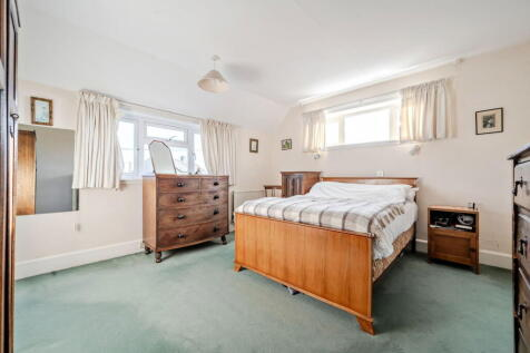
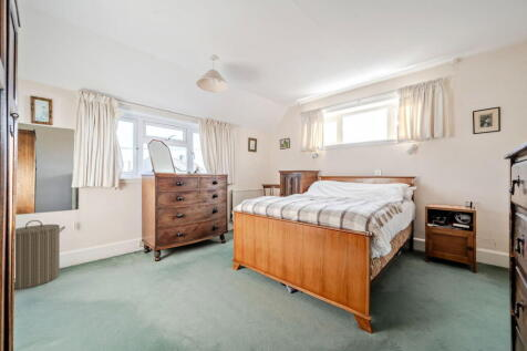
+ laundry hamper [13,219,66,290]
